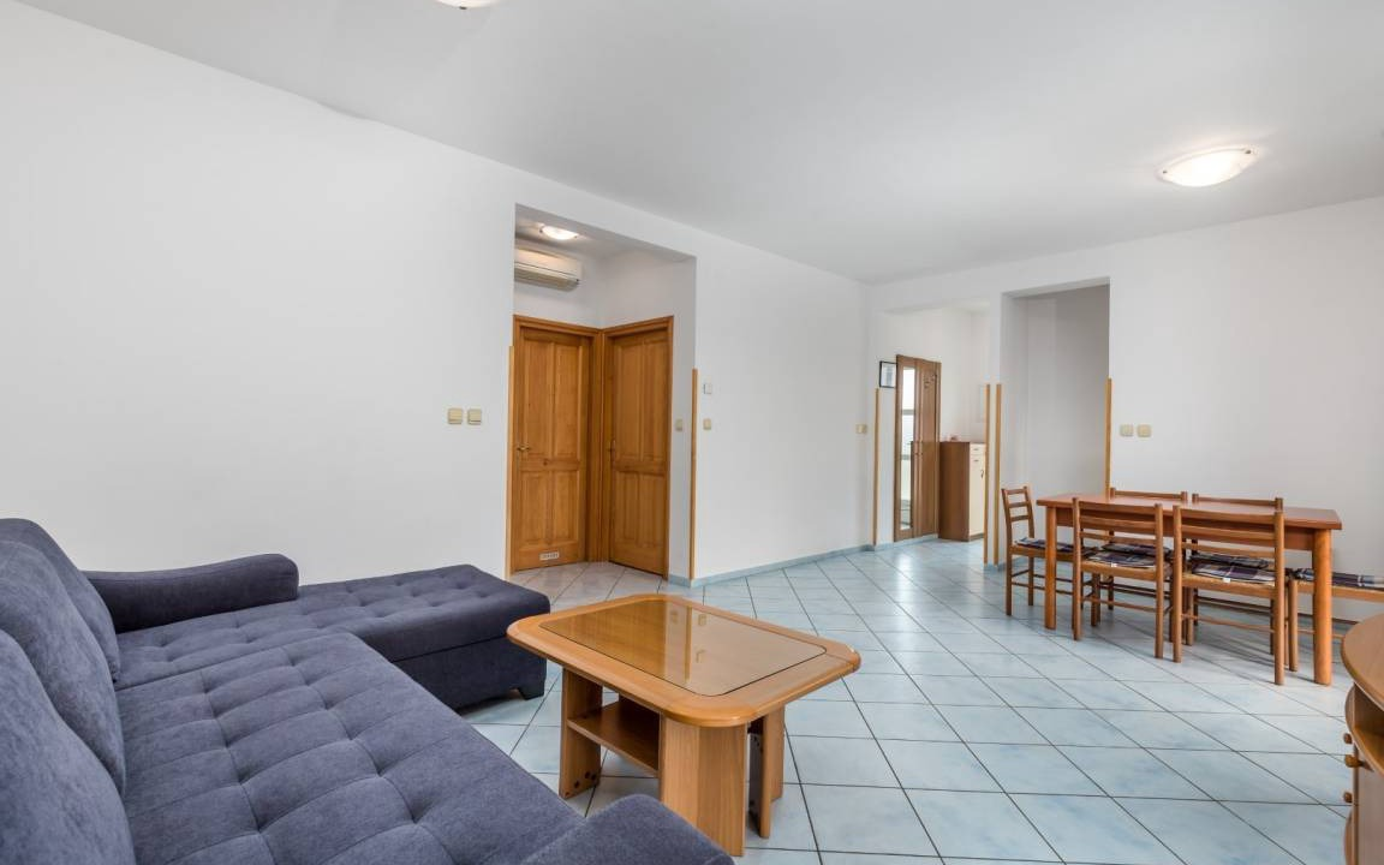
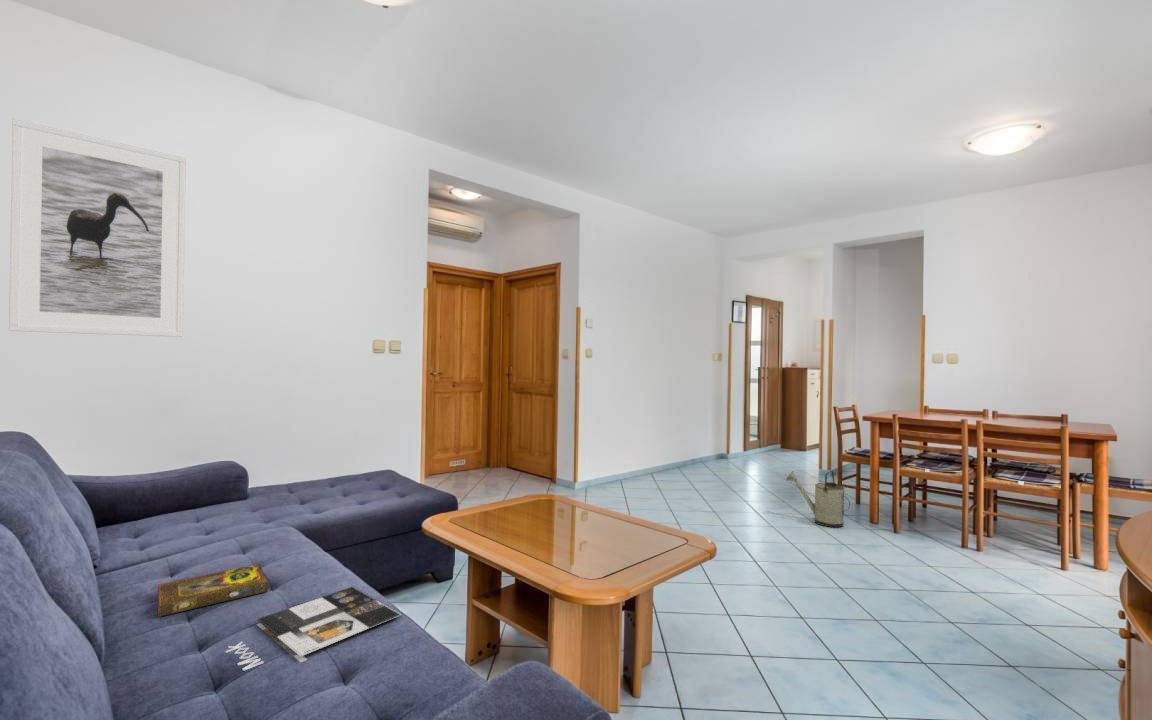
+ book [157,563,269,618]
+ watering can [785,470,851,528]
+ magazine [224,586,403,671]
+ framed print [8,118,187,338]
